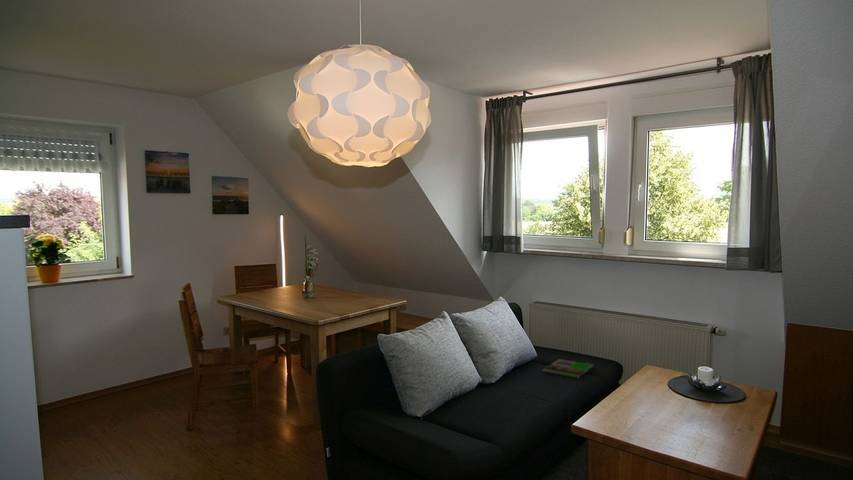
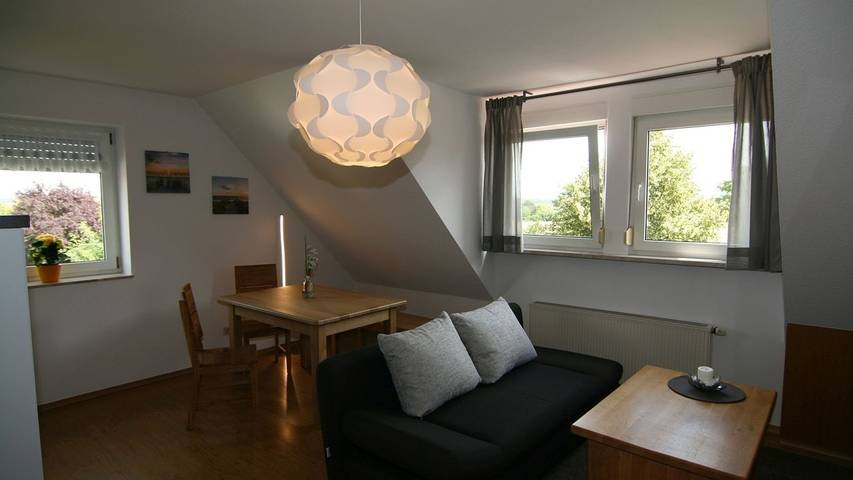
- magazine [542,358,595,380]
